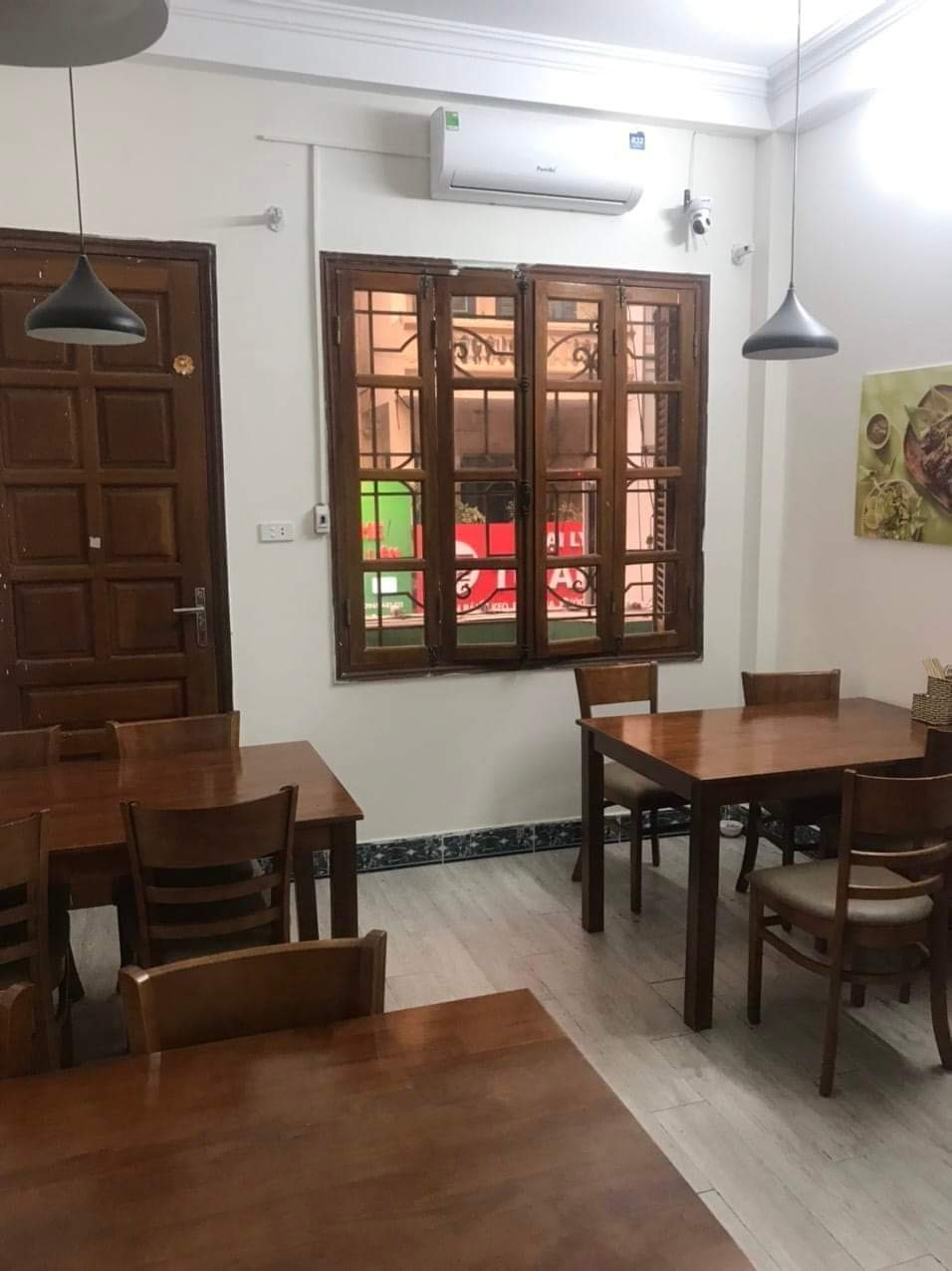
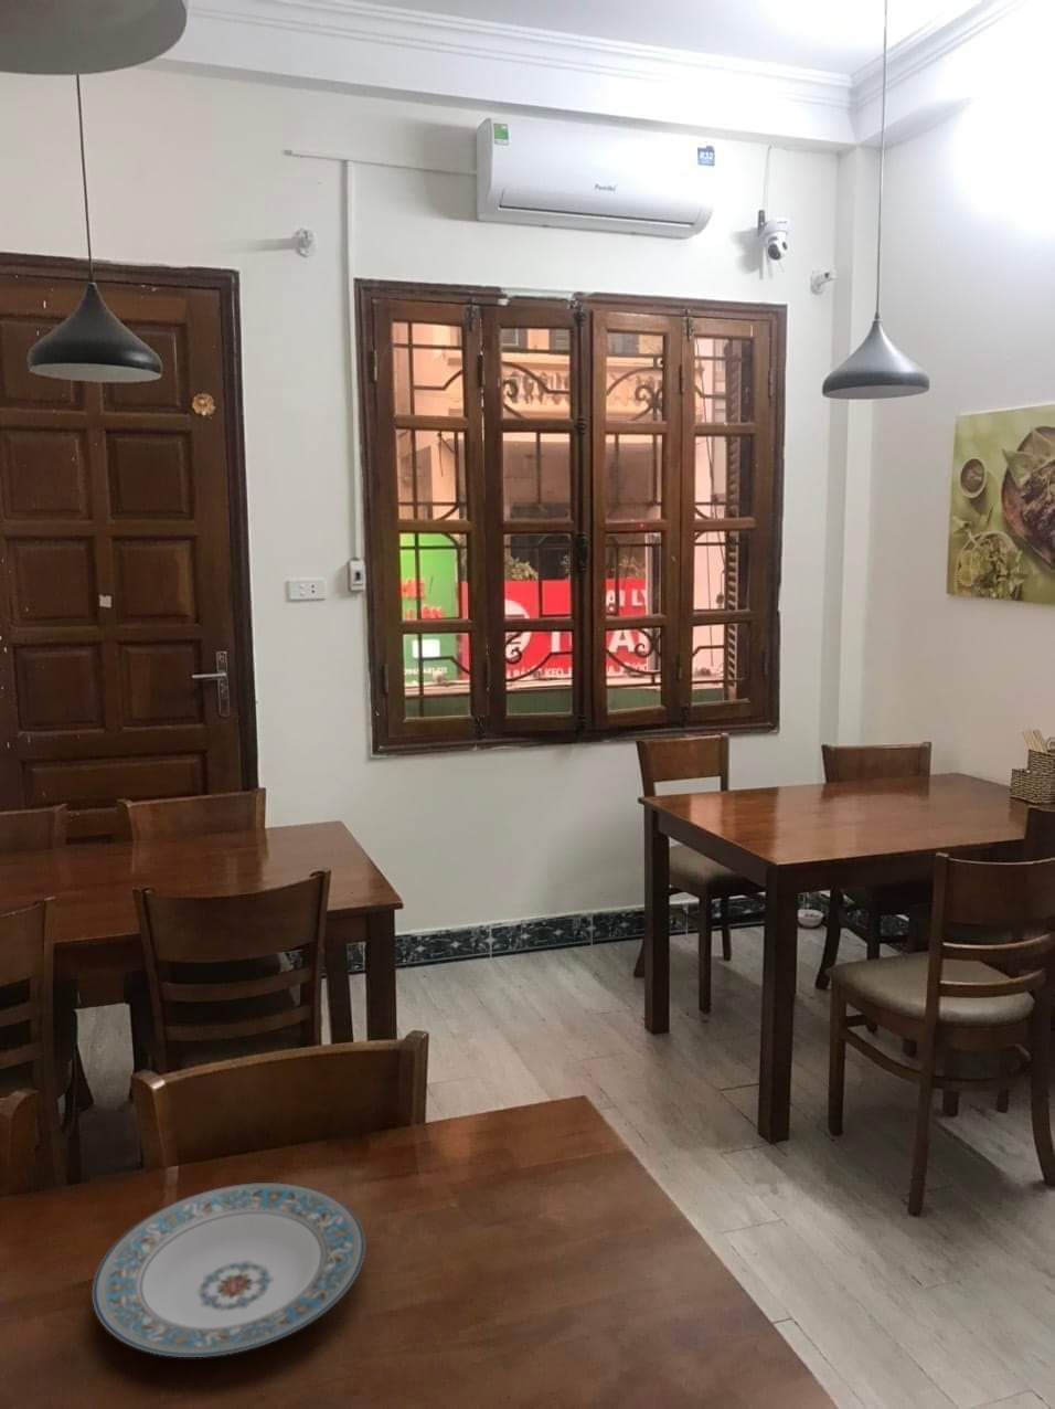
+ plate [92,1182,366,1358]
